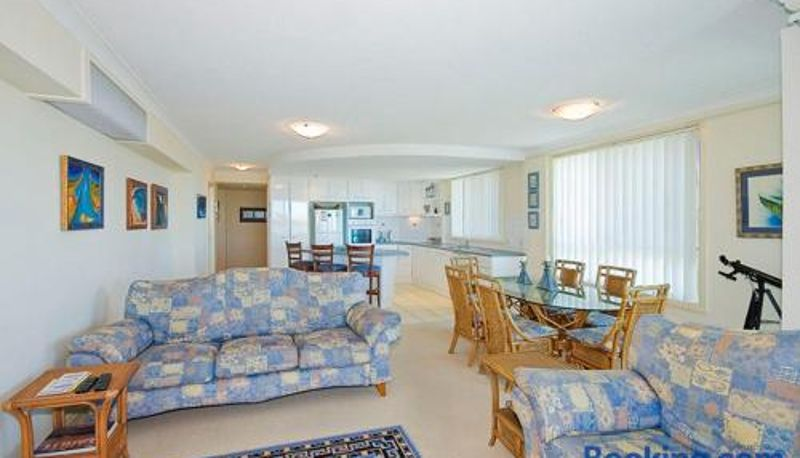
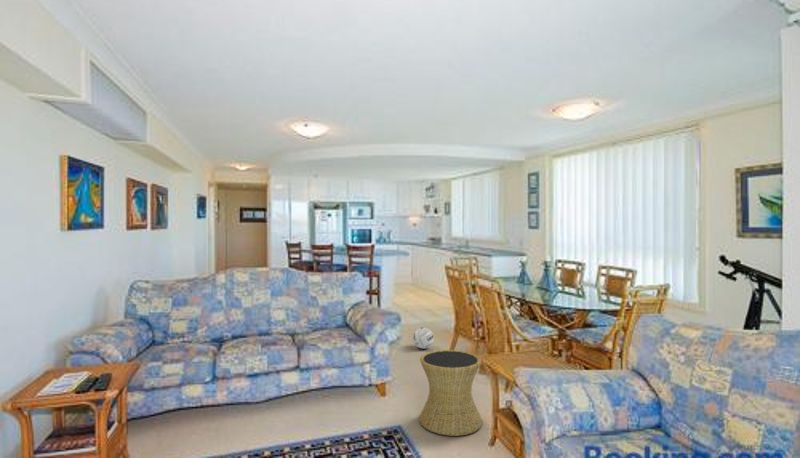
+ side table [418,349,483,437]
+ ball [412,327,435,350]
